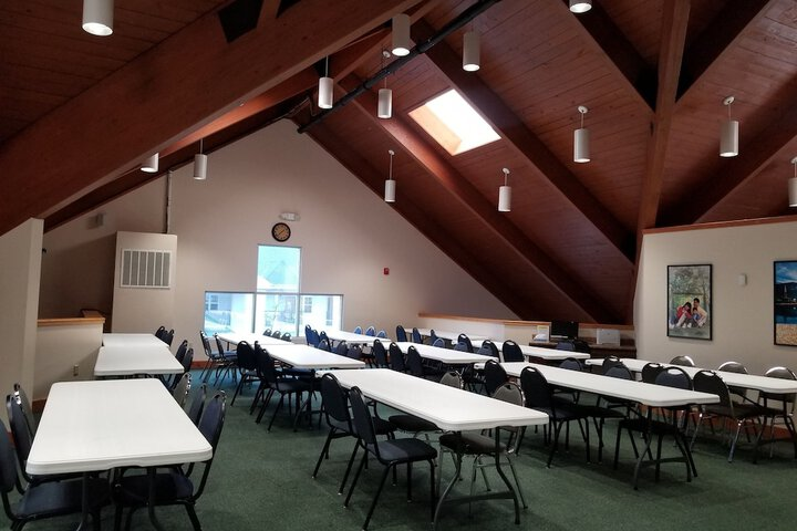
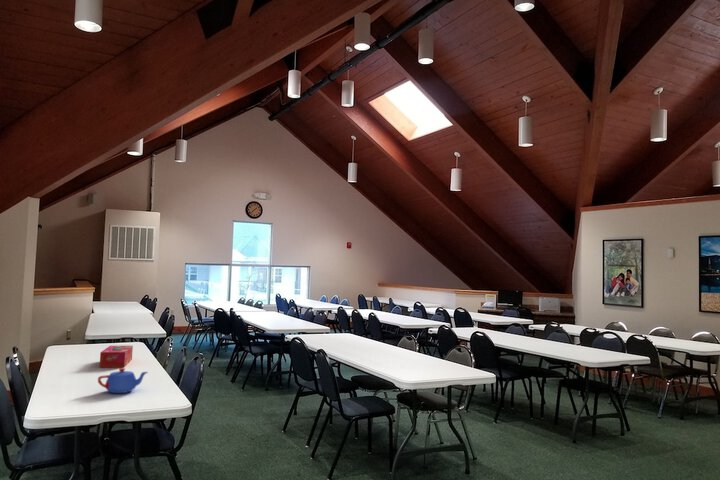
+ teapot [97,367,149,394]
+ tissue box [99,345,134,369]
